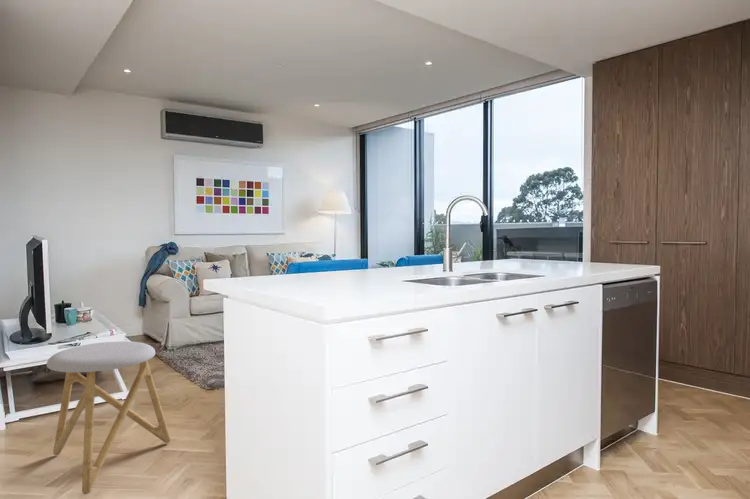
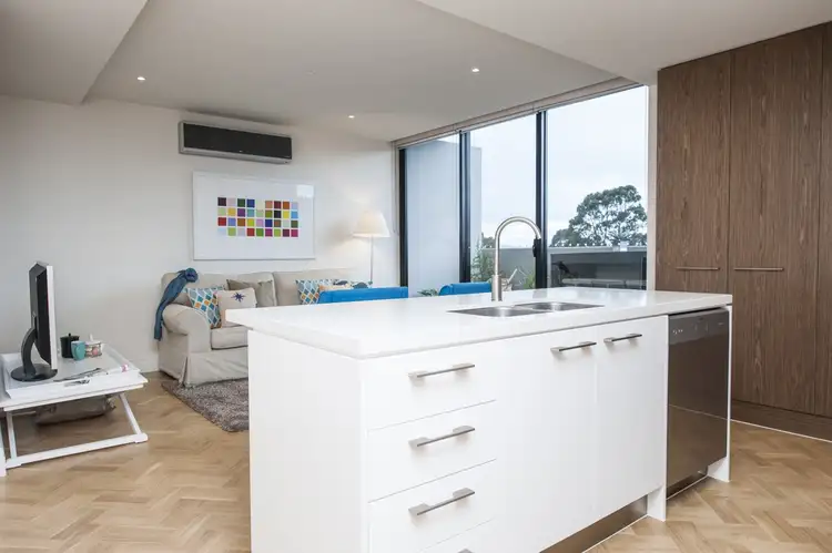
- stool [46,340,172,495]
